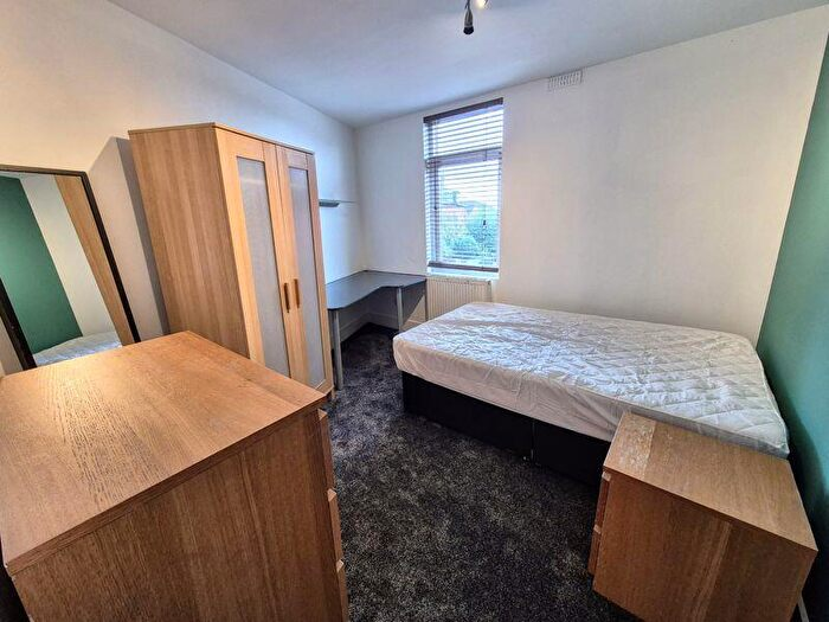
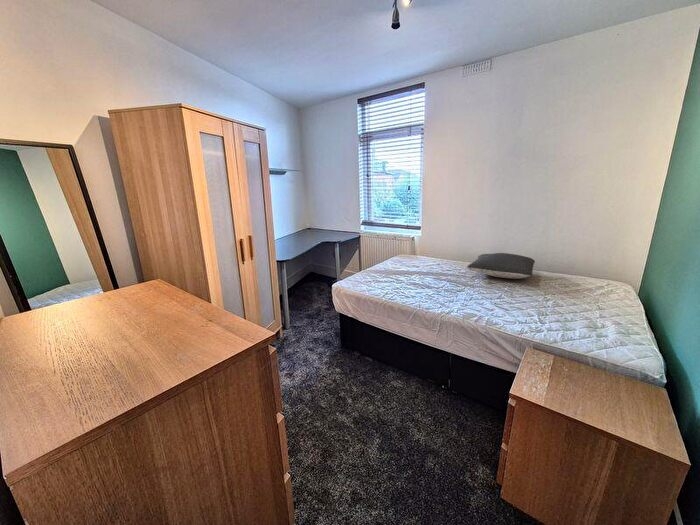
+ pillow [466,252,536,280]
